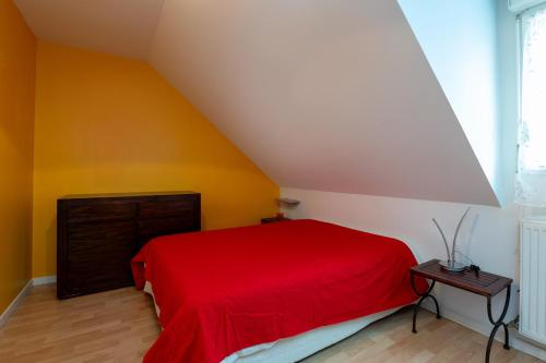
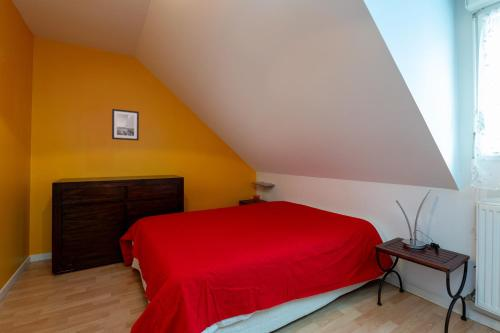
+ wall art [111,108,140,141]
